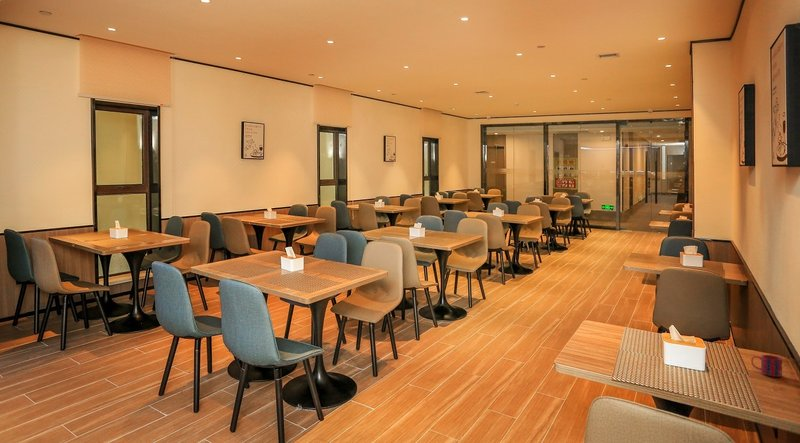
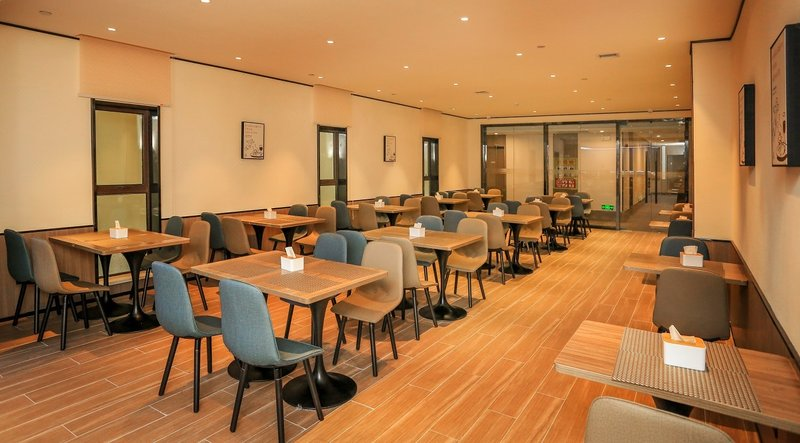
- mug [750,354,783,378]
